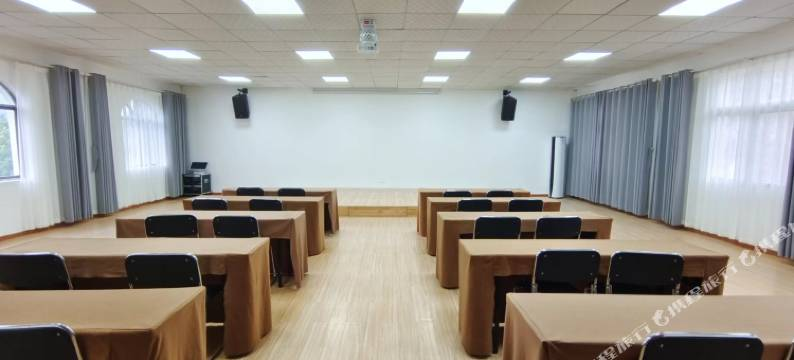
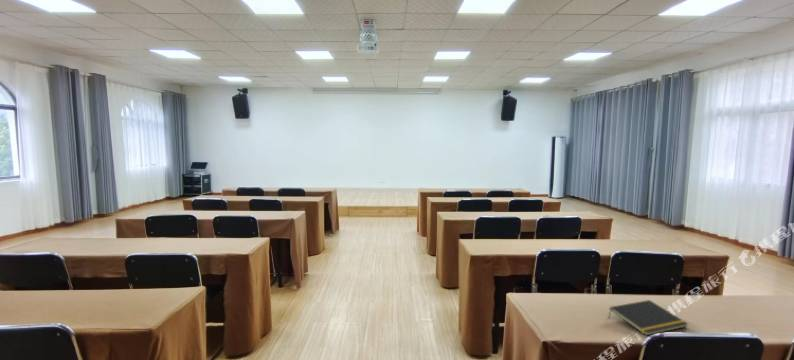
+ notepad [608,299,689,337]
